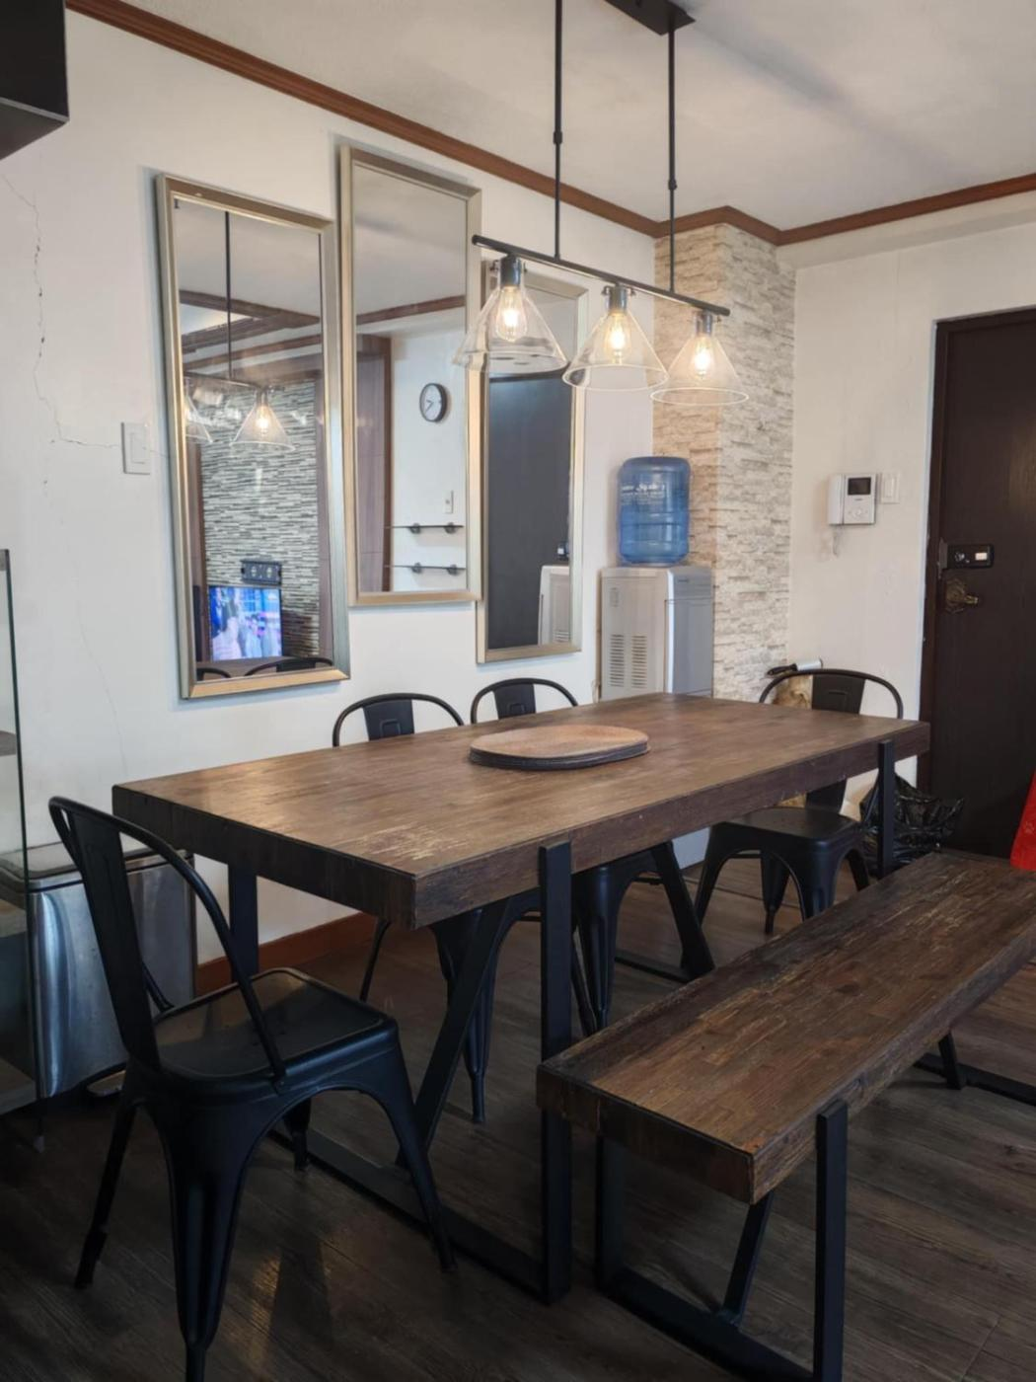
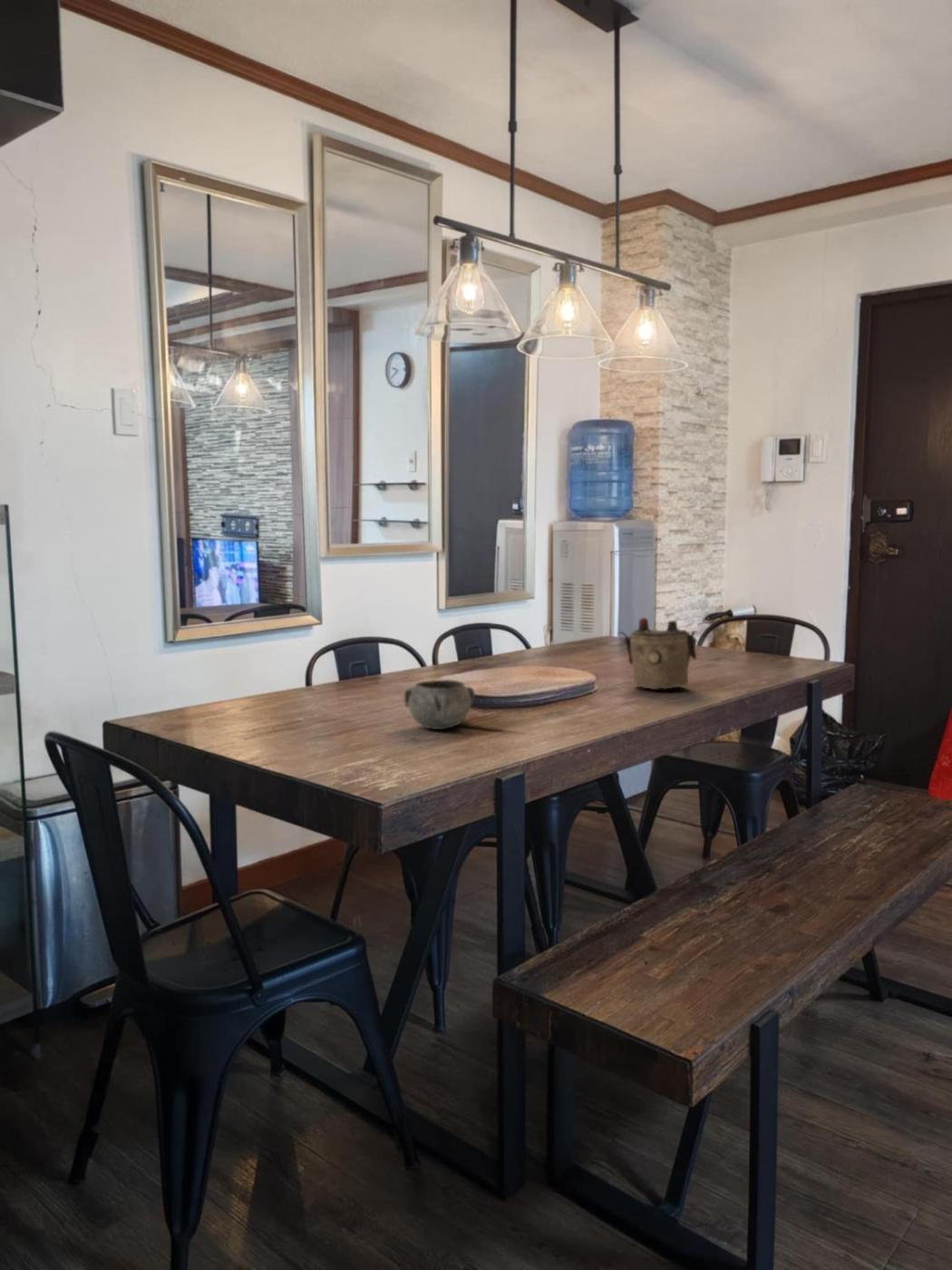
+ decorative bowl [403,679,476,730]
+ teapot [617,617,697,694]
